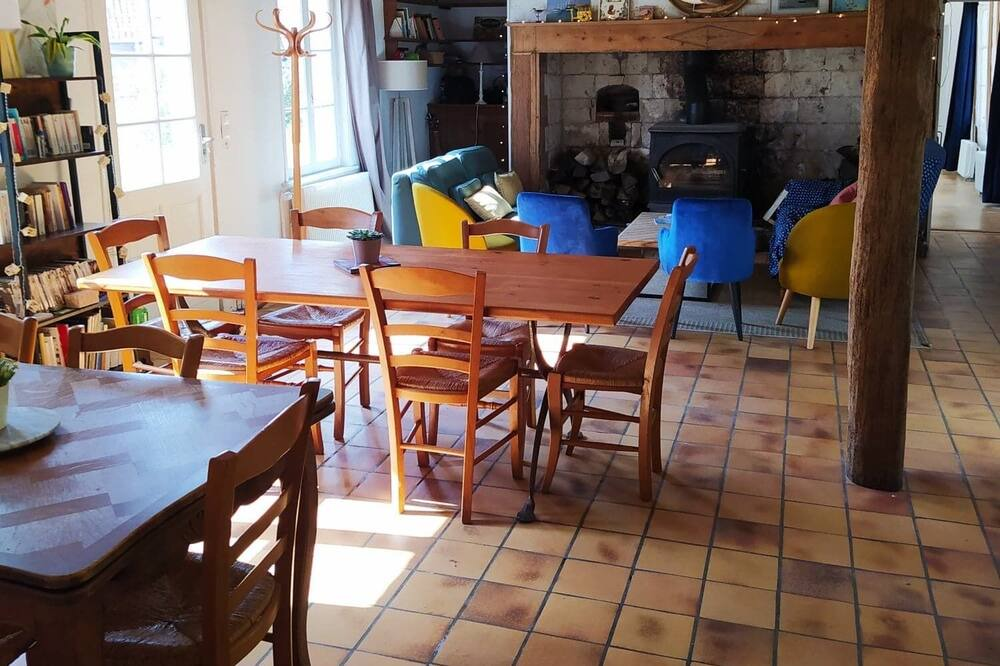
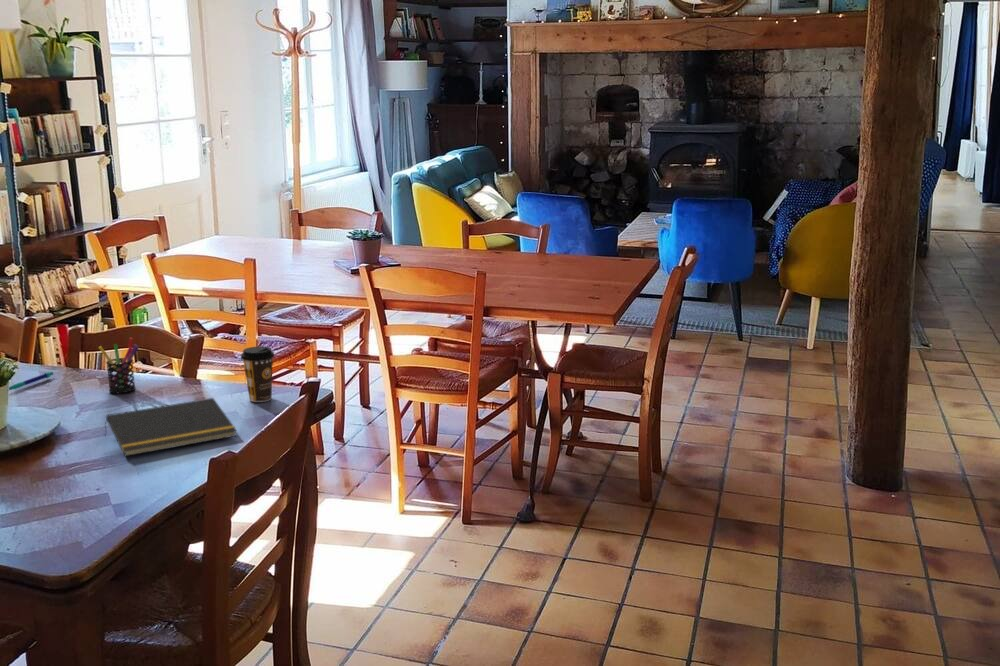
+ pen holder [98,337,140,394]
+ notepad [104,397,238,457]
+ coffee cup [240,345,276,403]
+ pen [8,371,55,391]
